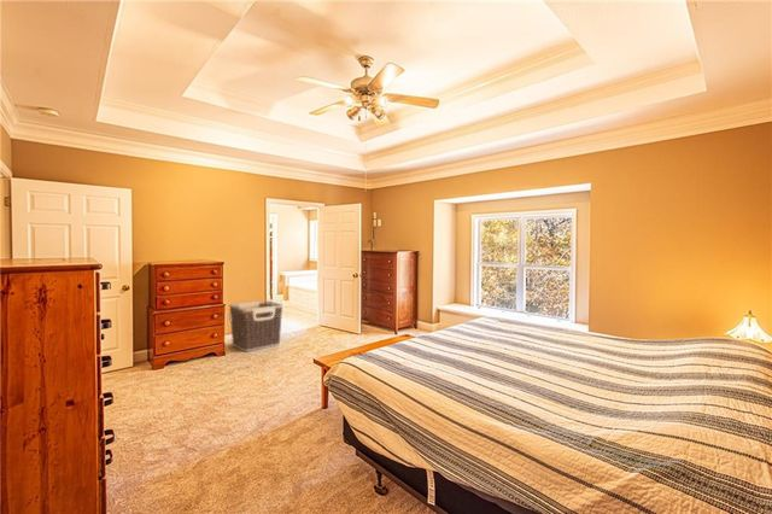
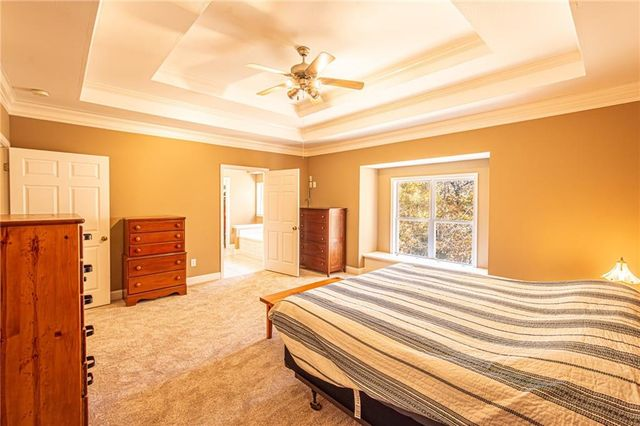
- clothes hamper [228,299,283,352]
